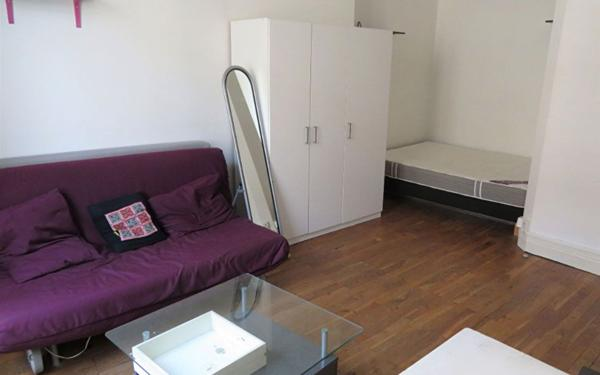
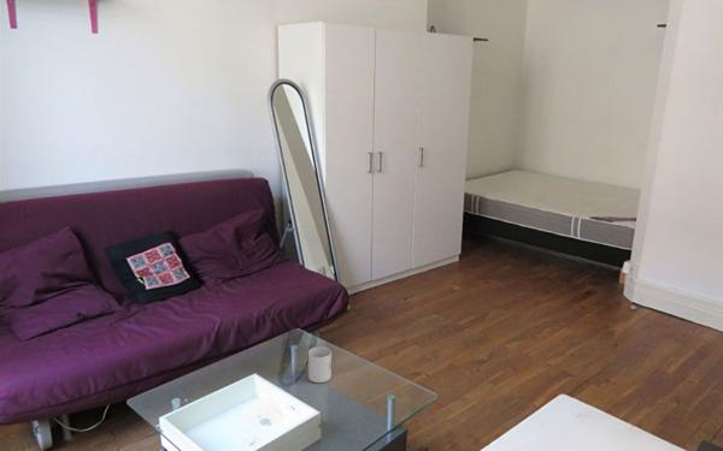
+ mug [307,345,333,384]
